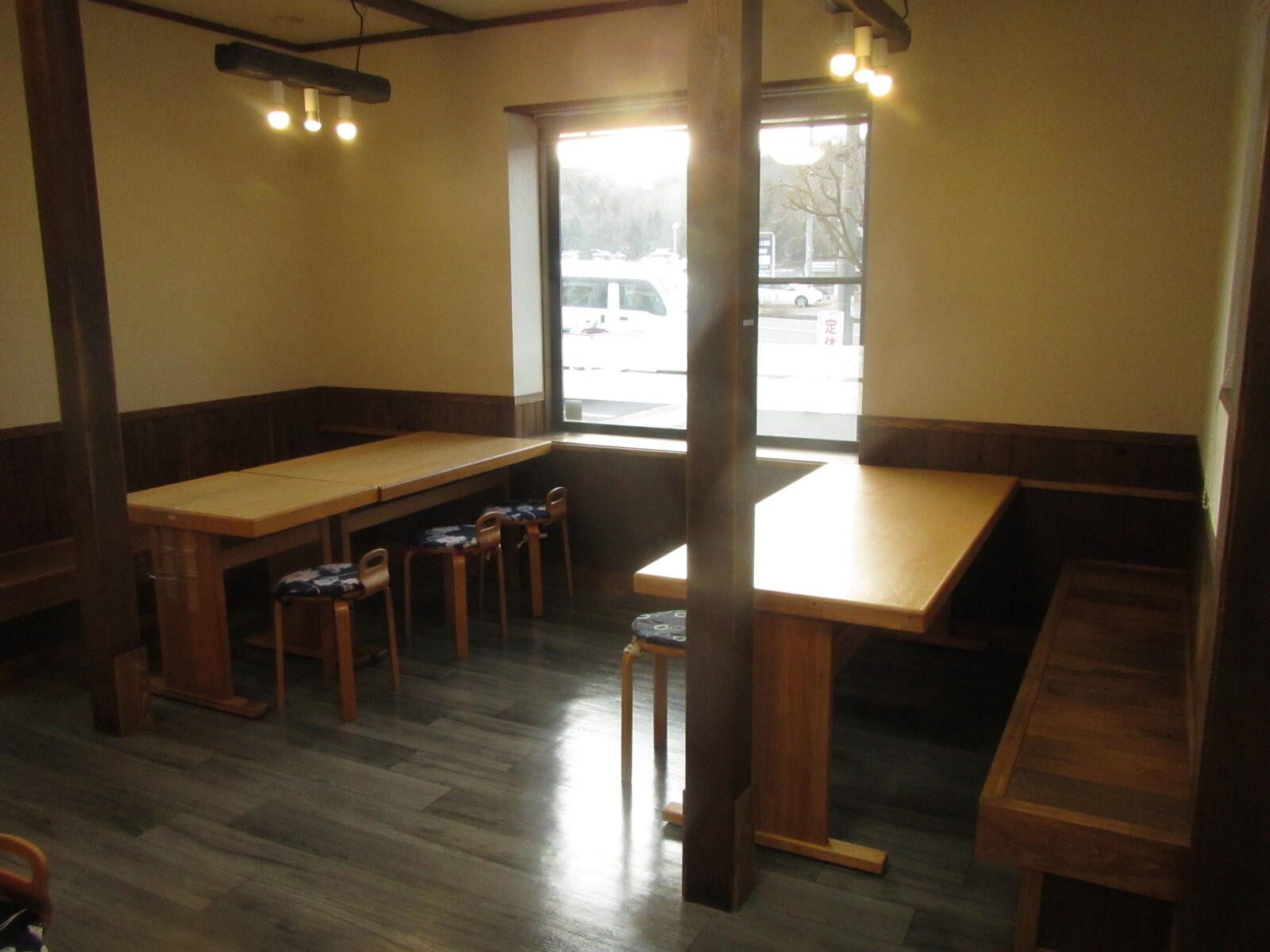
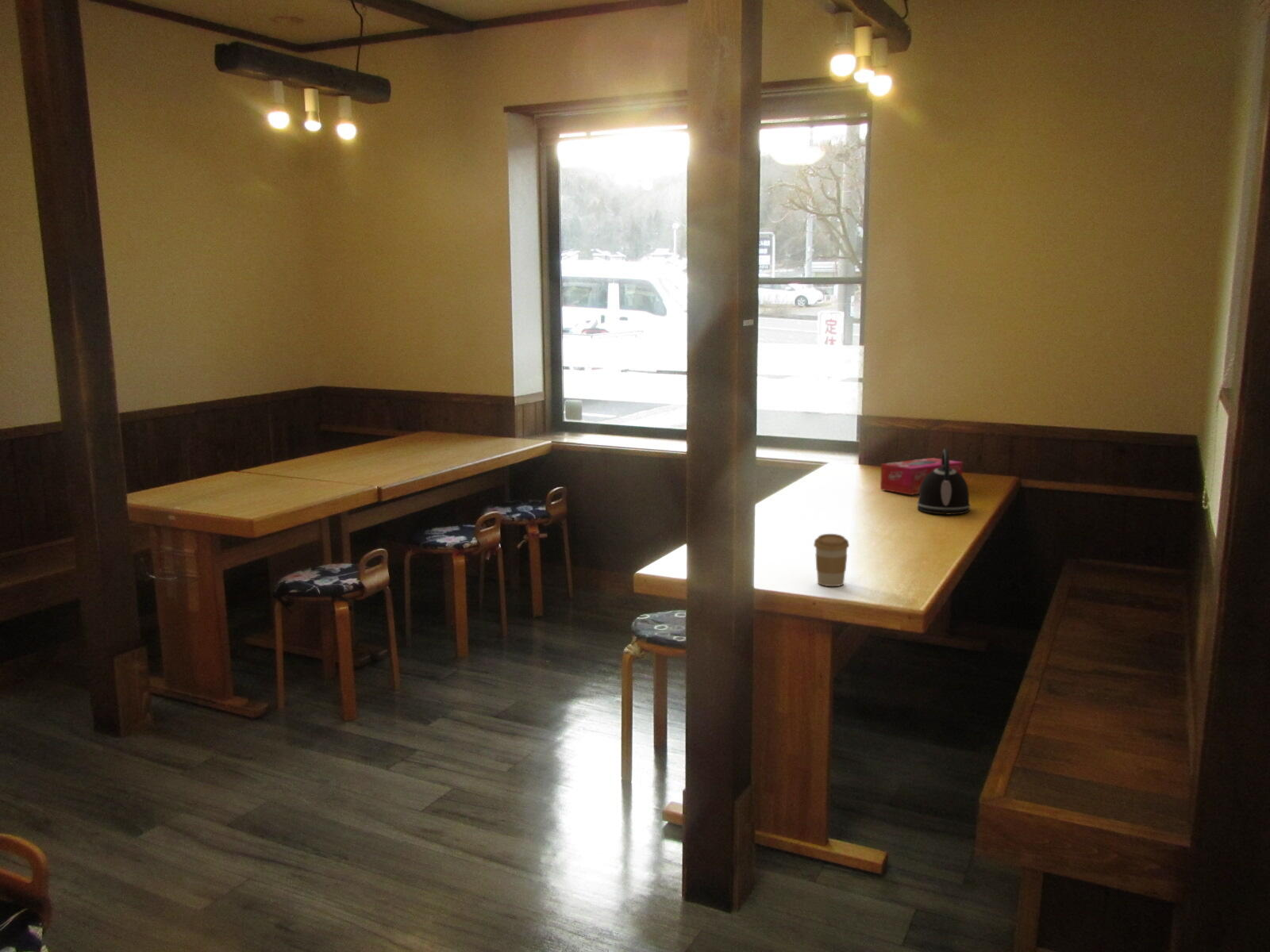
+ coffee cup [813,533,850,587]
+ tissue box [879,457,964,496]
+ kettle [916,447,972,515]
